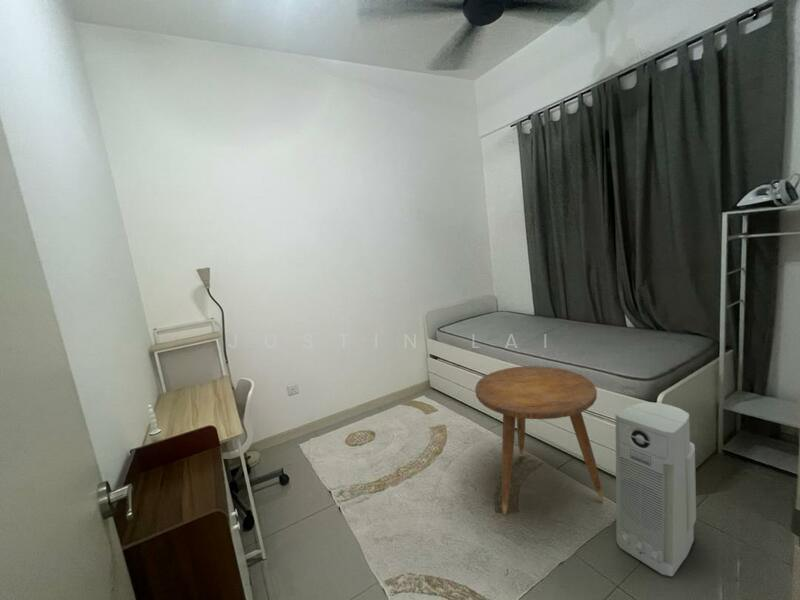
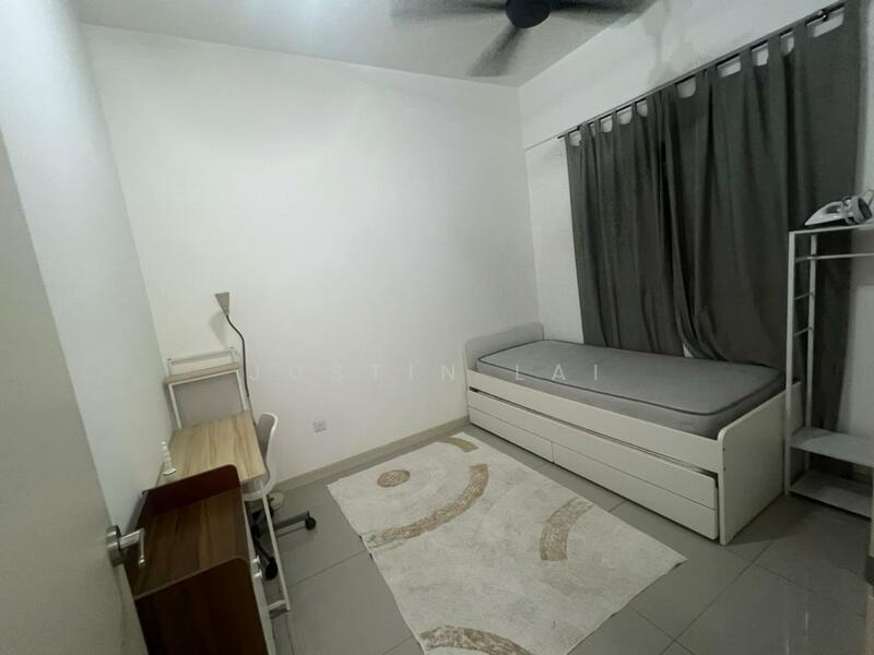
- side table [474,365,605,516]
- air purifier [615,401,697,577]
